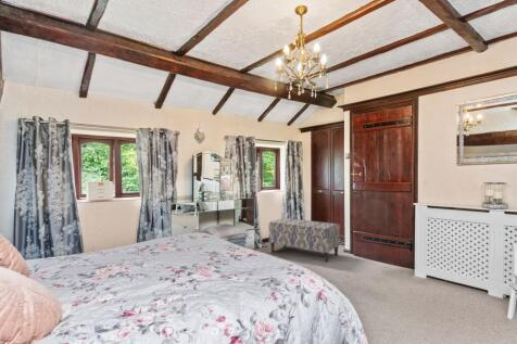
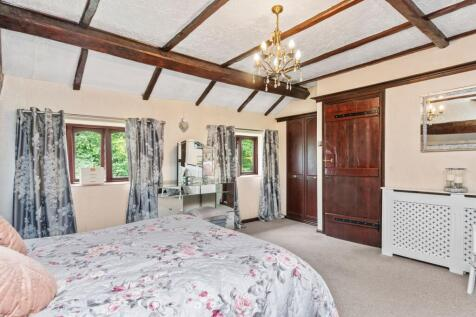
- bench [268,217,341,263]
